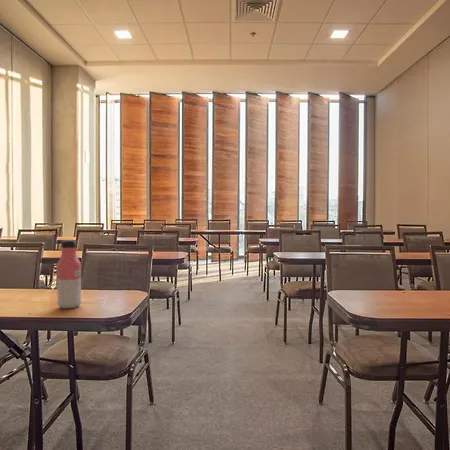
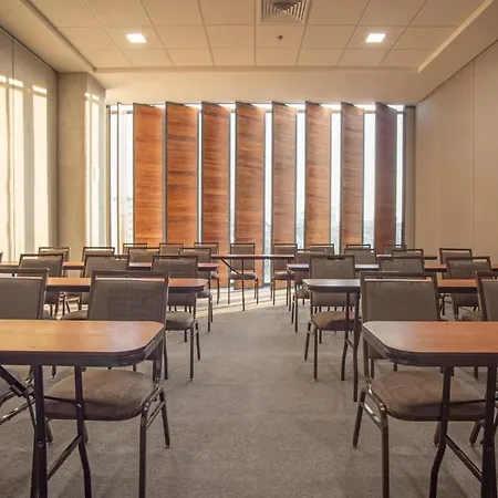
- water bottle [55,239,83,310]
